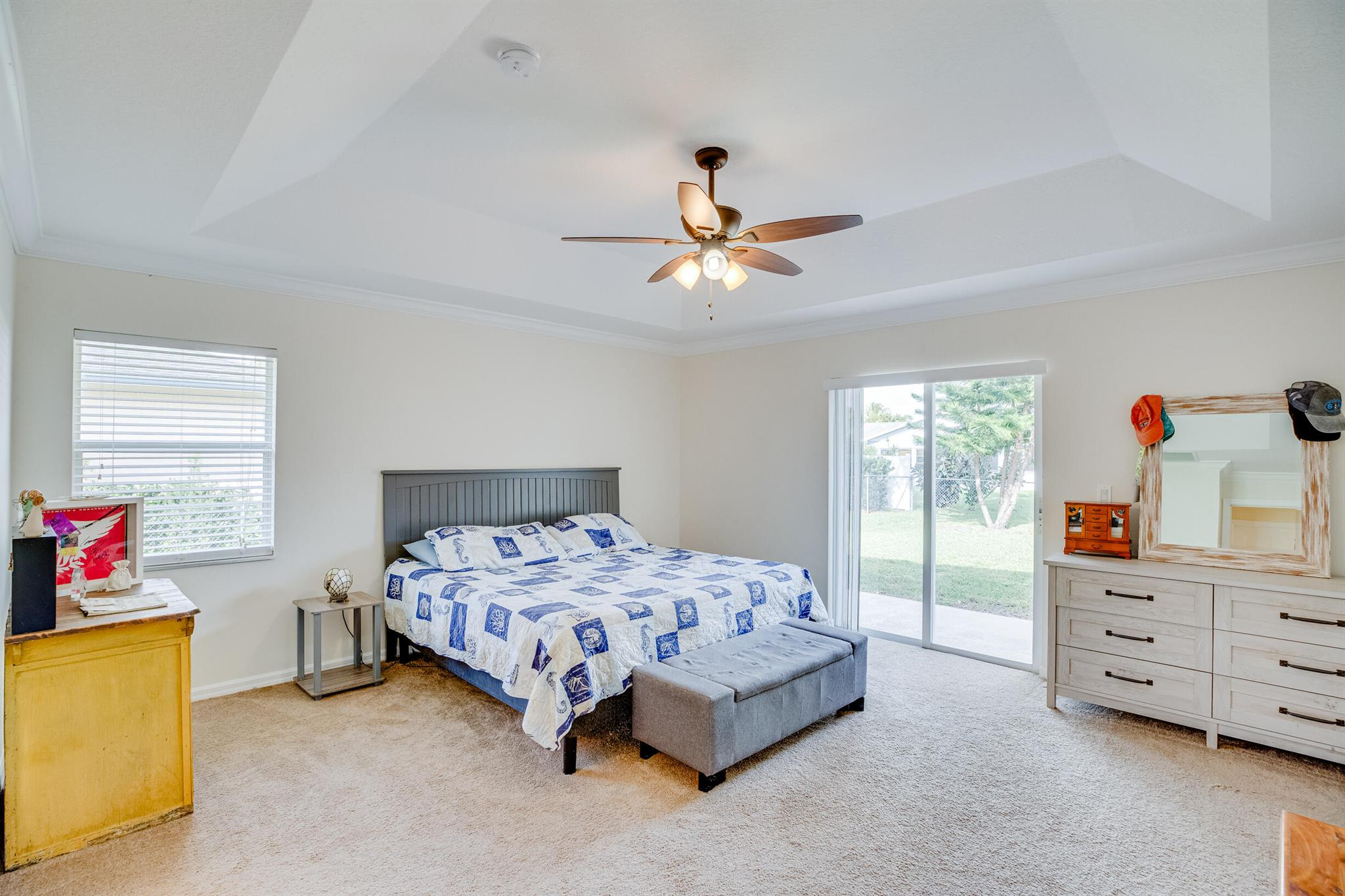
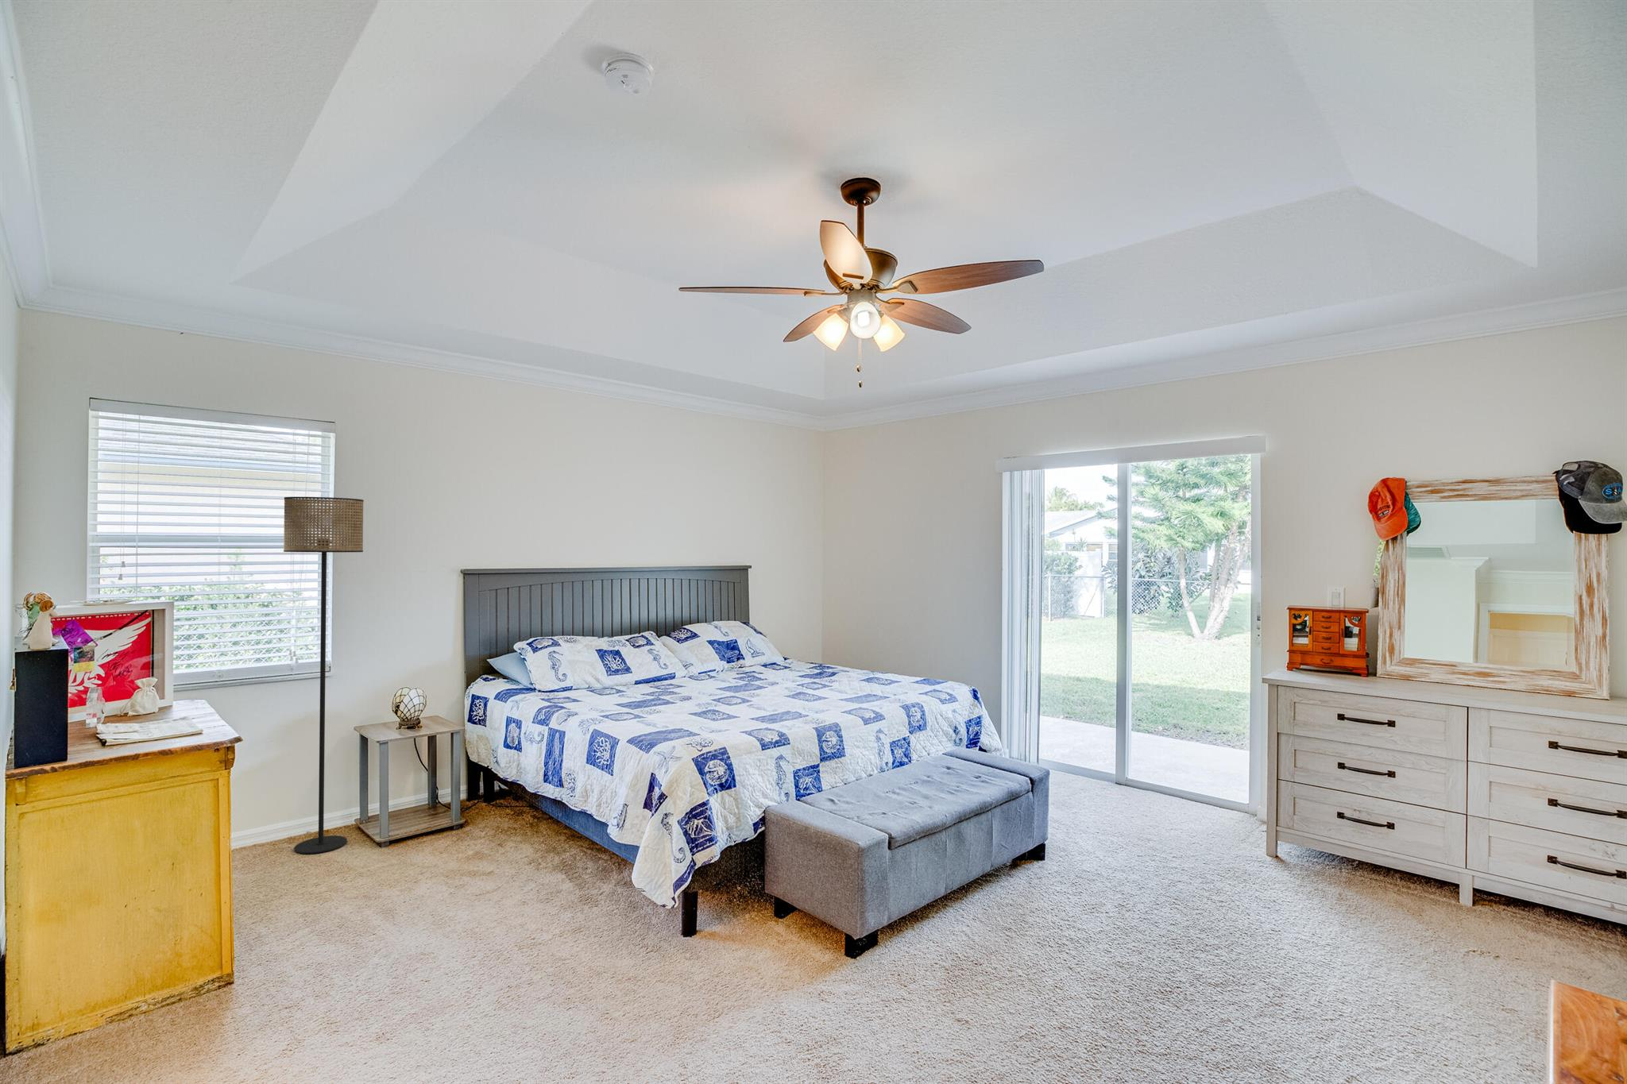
+ floor lamp [283,496,364,854]
